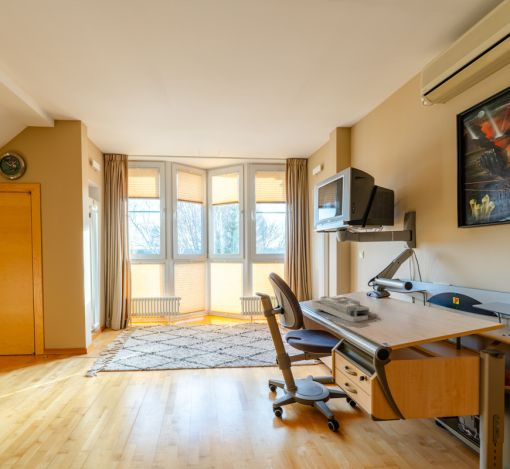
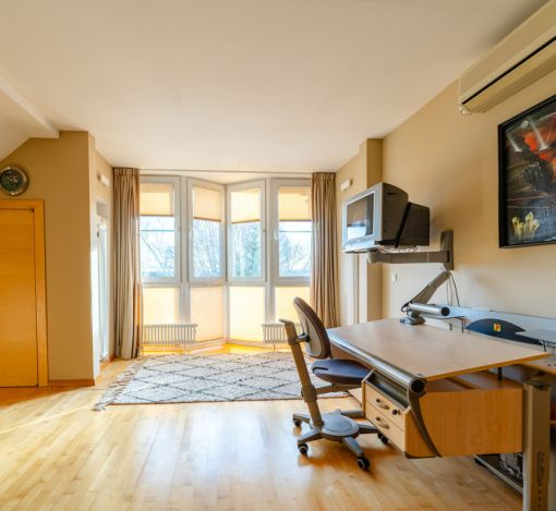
- desk organizer [311,295,379,323]
